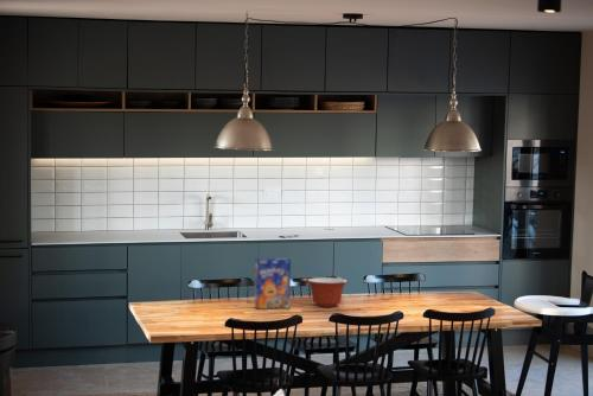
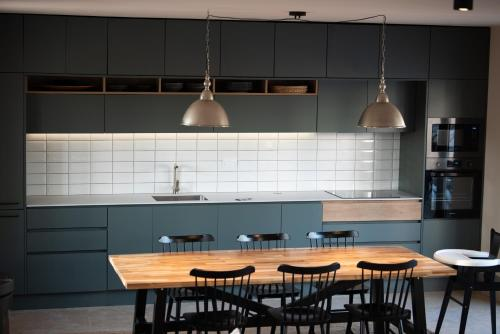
- mixing bowl [306,276,349,308]
- cereal box [254,257,292,309]
